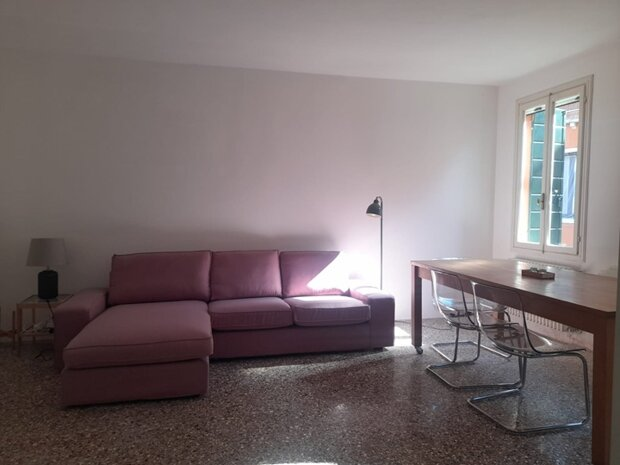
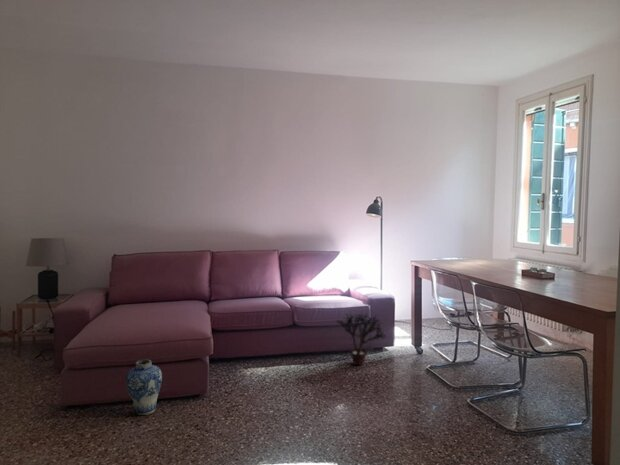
+ vase [125,359,163,416]
+ potted plant [336,312,386,366]
